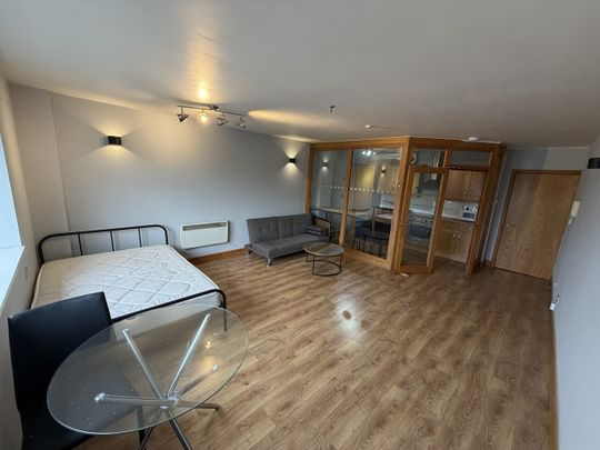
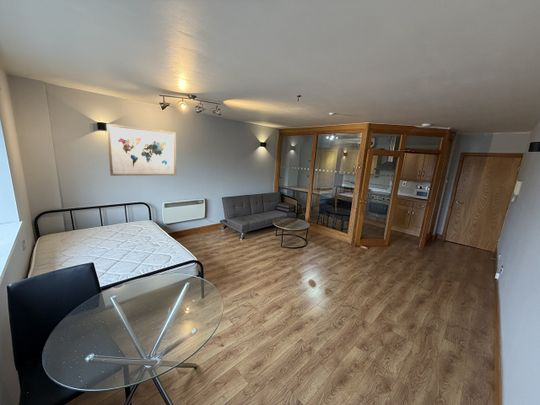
+ wall art [105,123,178,177]
